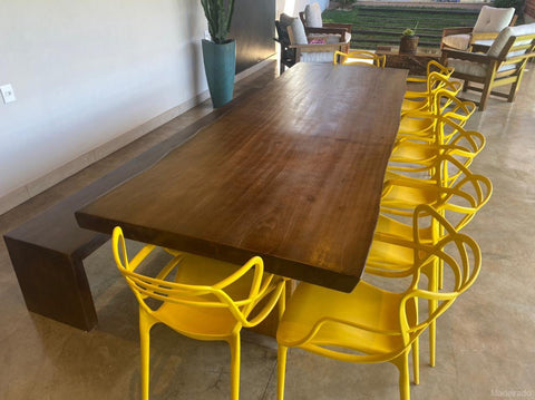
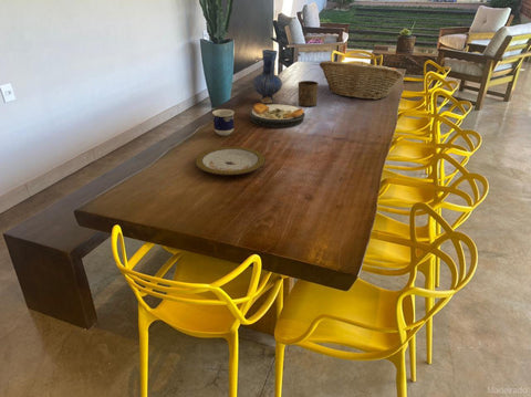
+ vase [252,49,283,104]
+ plate [194,146,267,176]
+ cup [298,80,320,107]
+ fruit basket [319,60,403,101]
+ plate [249,102,306,128]
+ cup [211,108,236,137]
